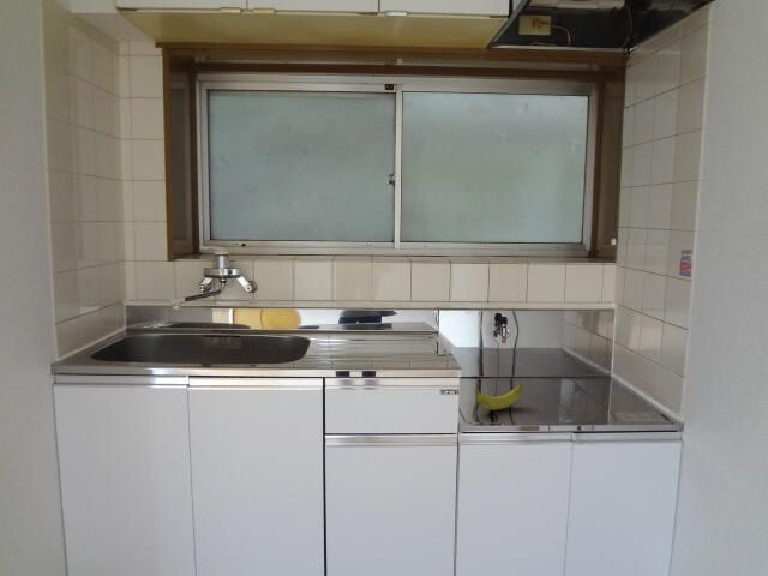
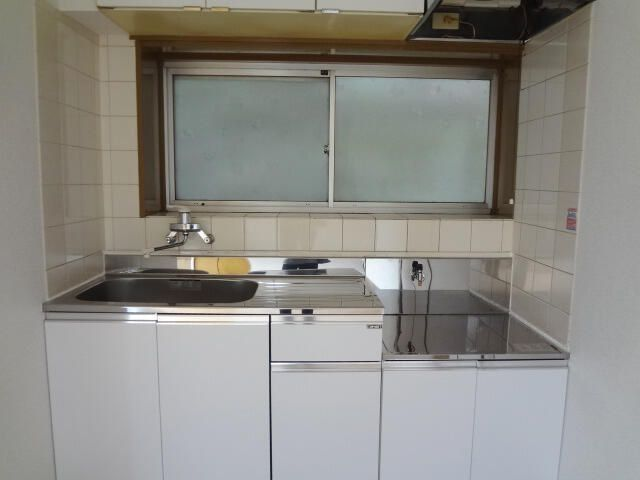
- banana [473,383,524,412]
